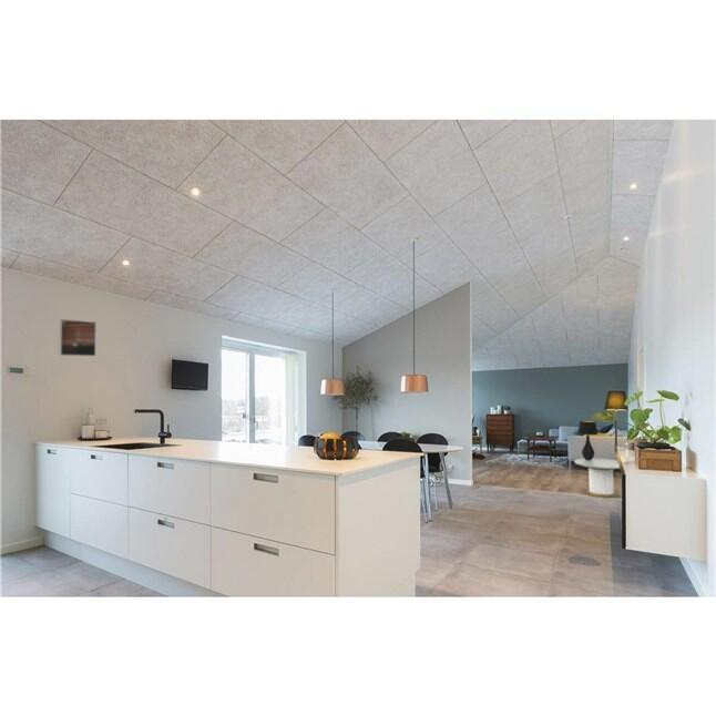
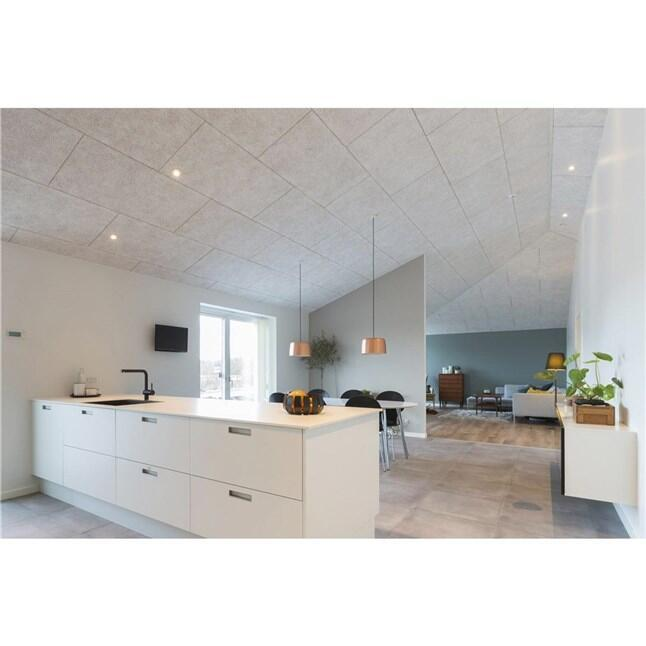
- side table [573,458,622,499]
- table lamp [577,419,600,460]
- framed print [58,318,98,357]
